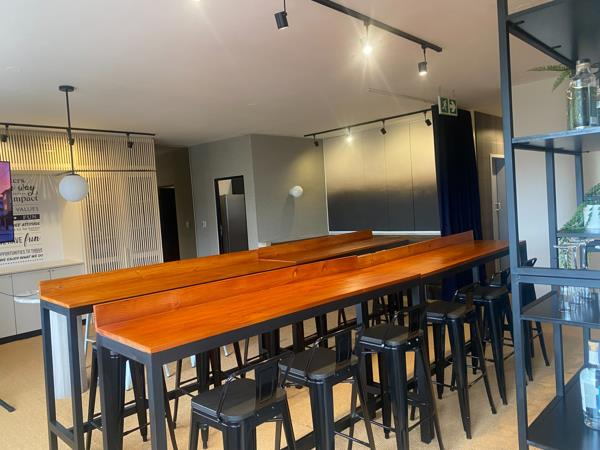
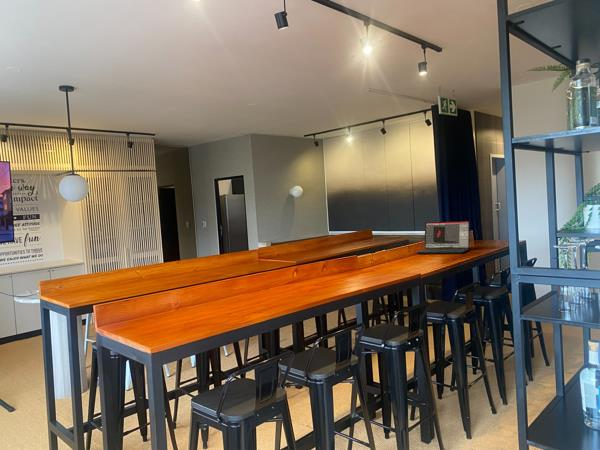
+ laptop [415,220,470,254]
